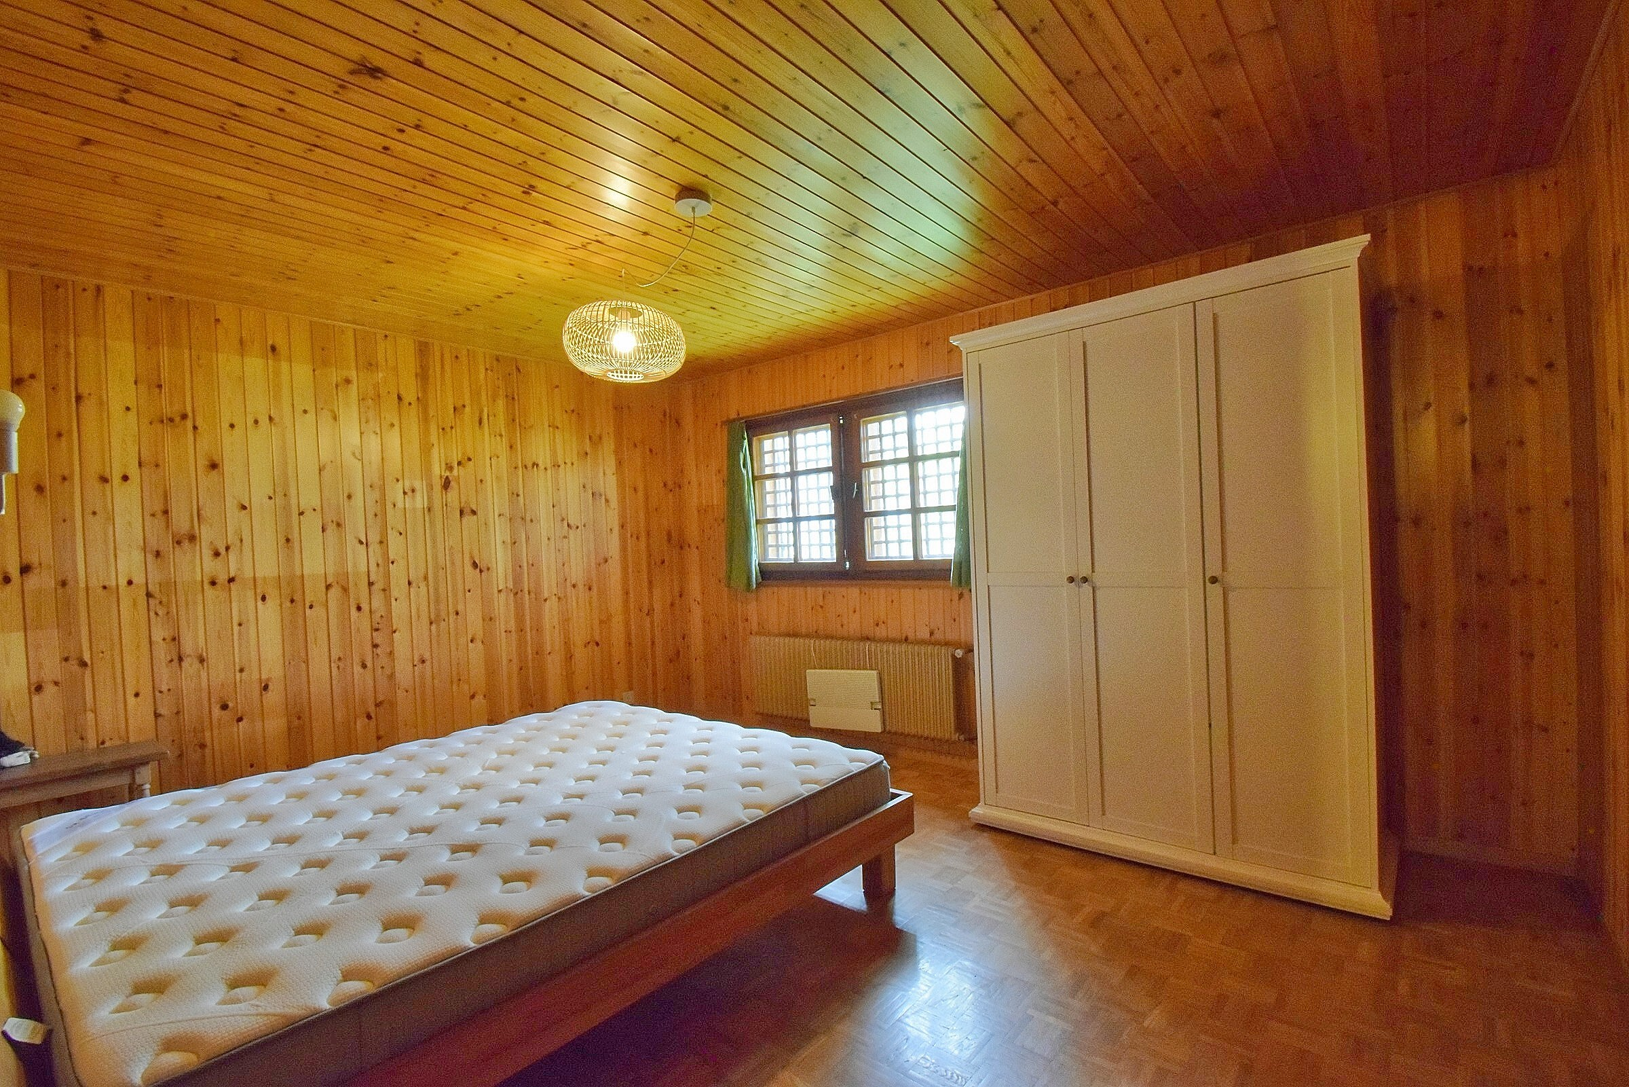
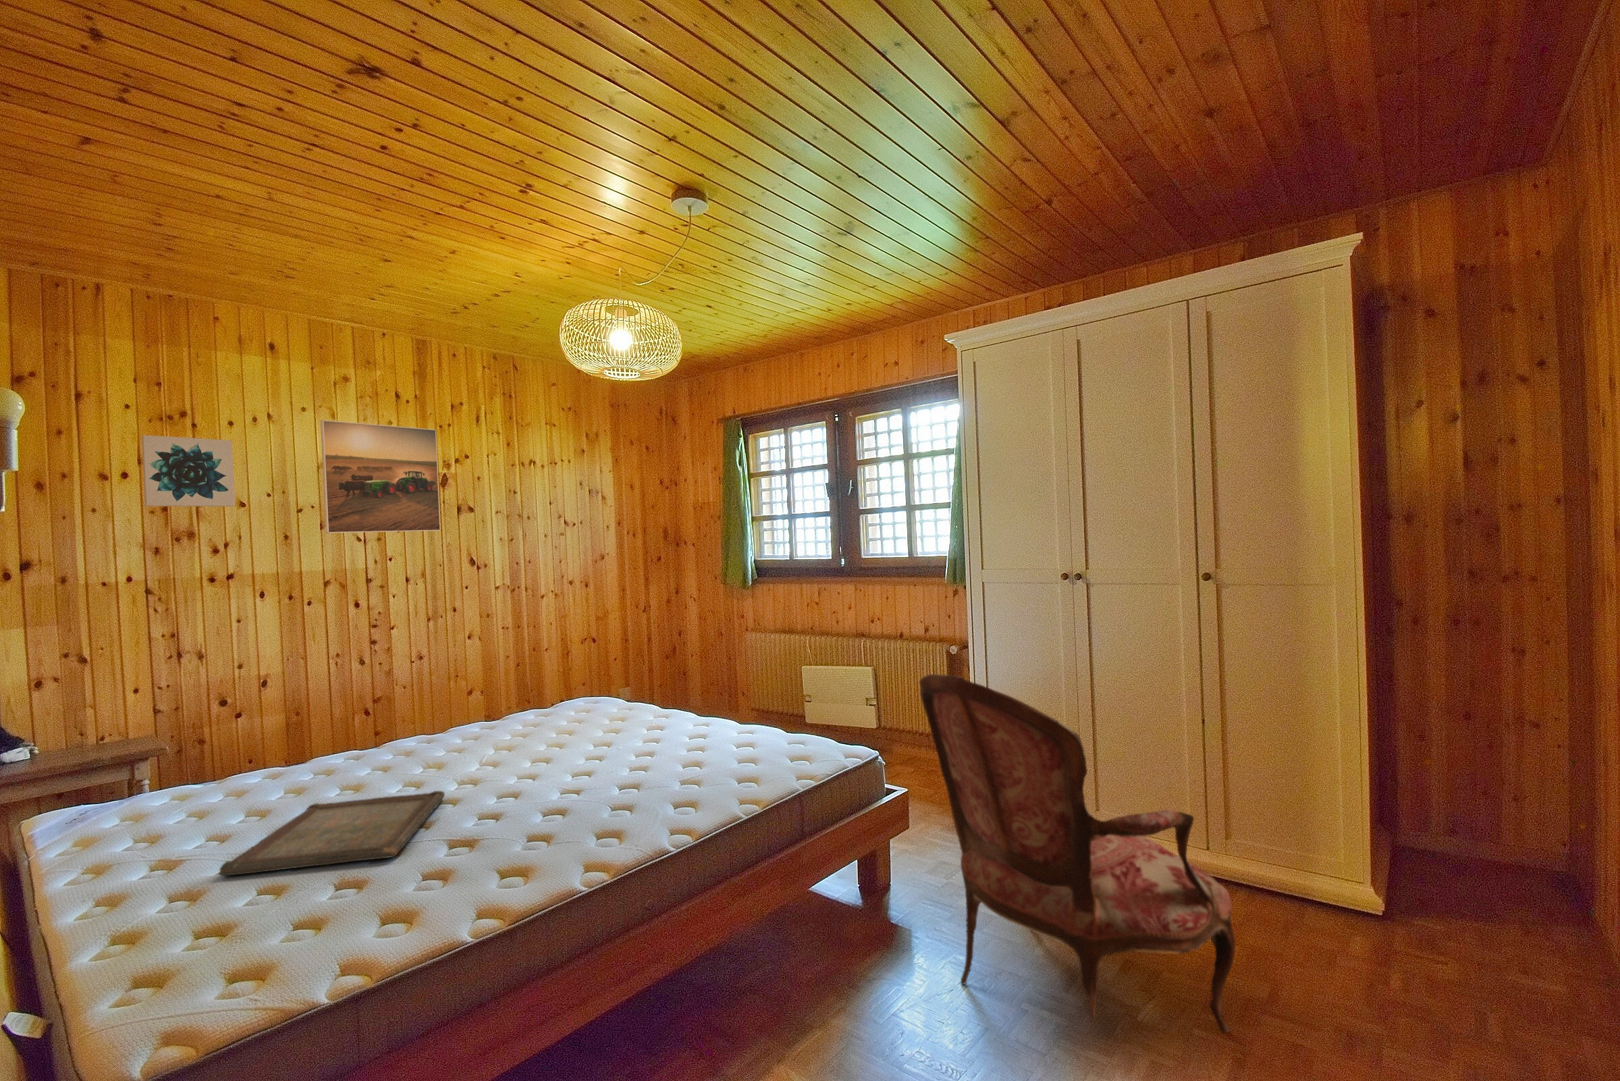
+ armchair [919,673,1236,1068]
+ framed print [320,420,441,533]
+ wall art [141,434,235,507]
+ serving tray [218,790,445,876]
